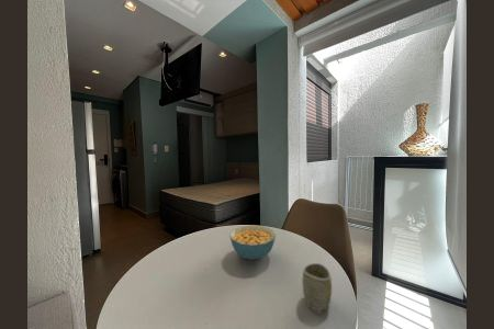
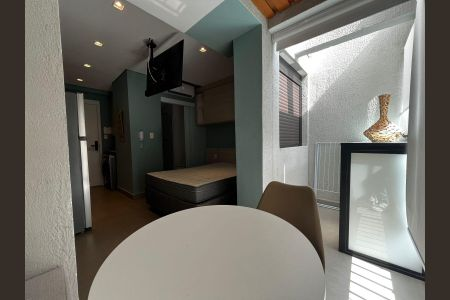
- cup [301,262,333,311]
- cereal bowl [228,224,277,261]
